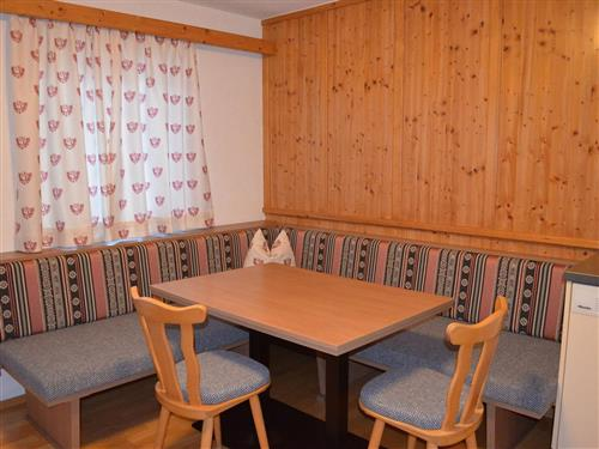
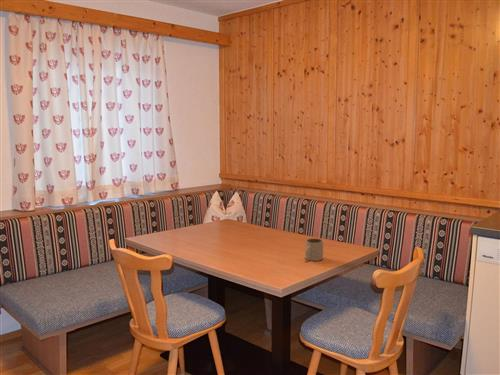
+ mug [304,237,324,262]
